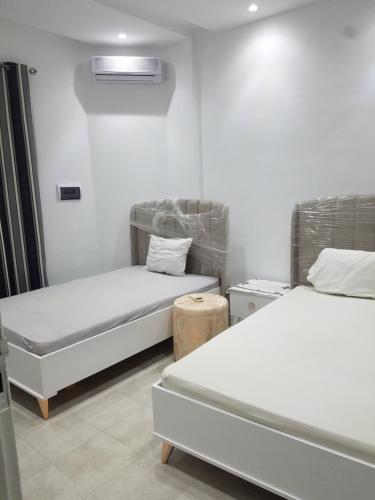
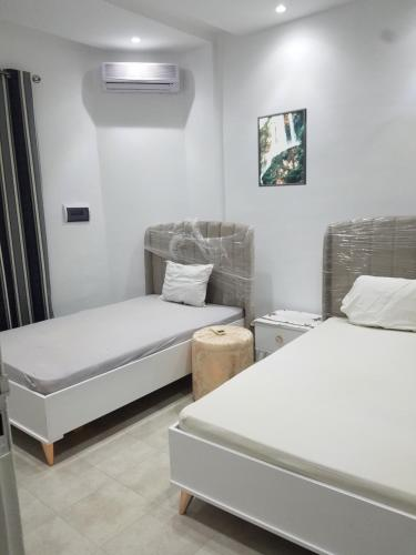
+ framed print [256,108,307,188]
